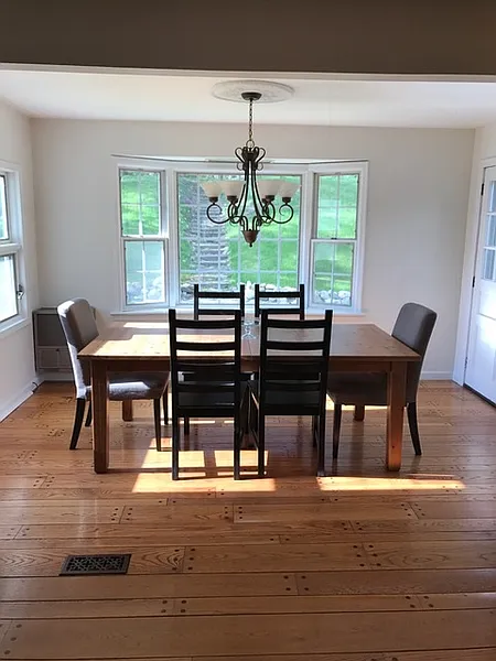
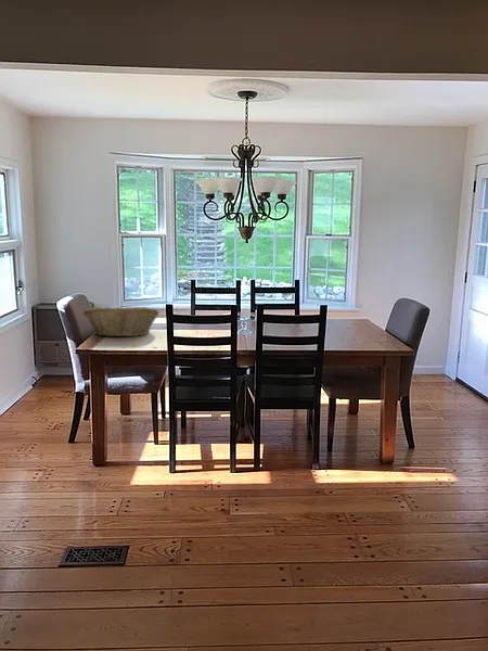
+ fruit basket [82,306,160,339]
